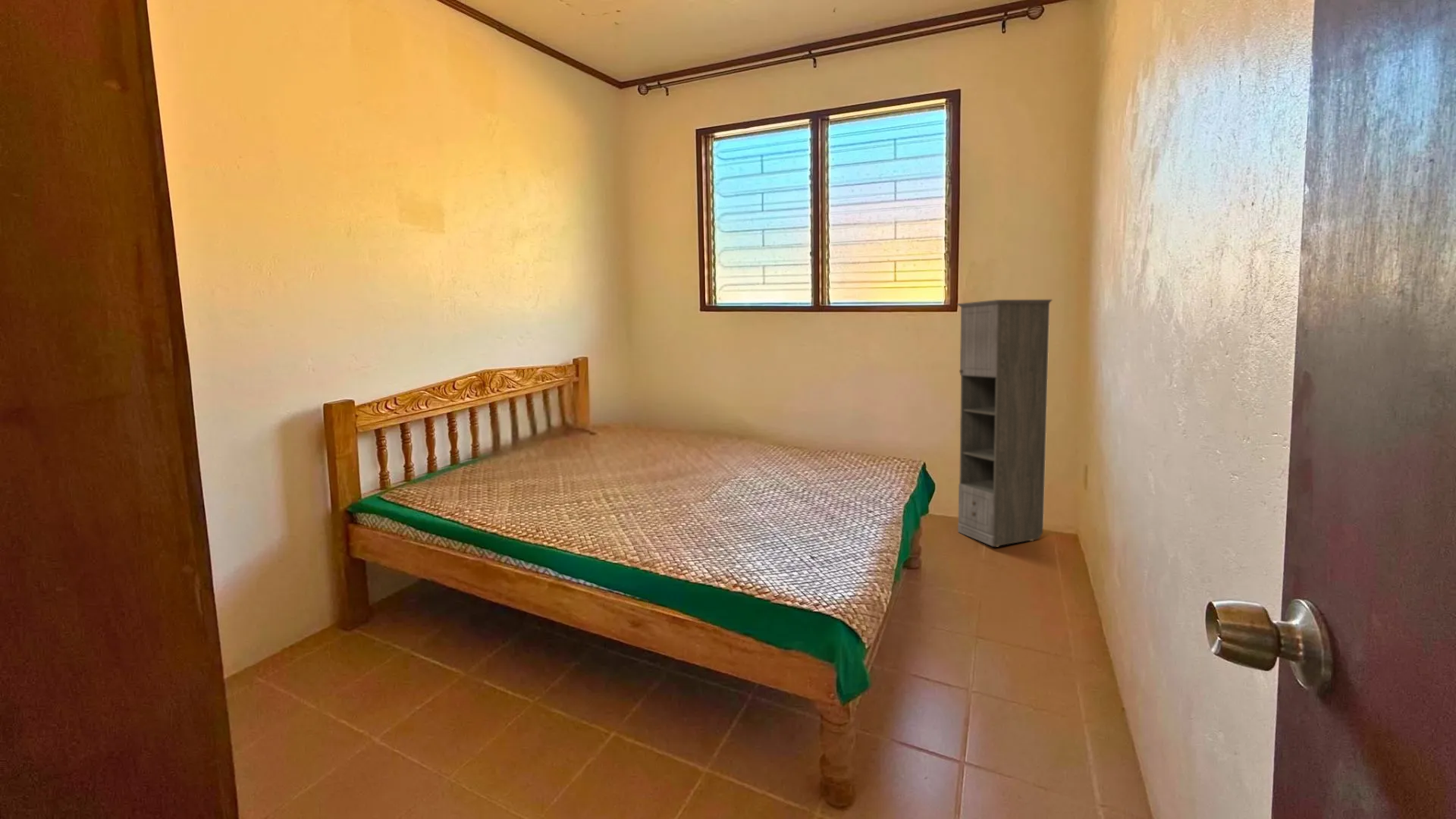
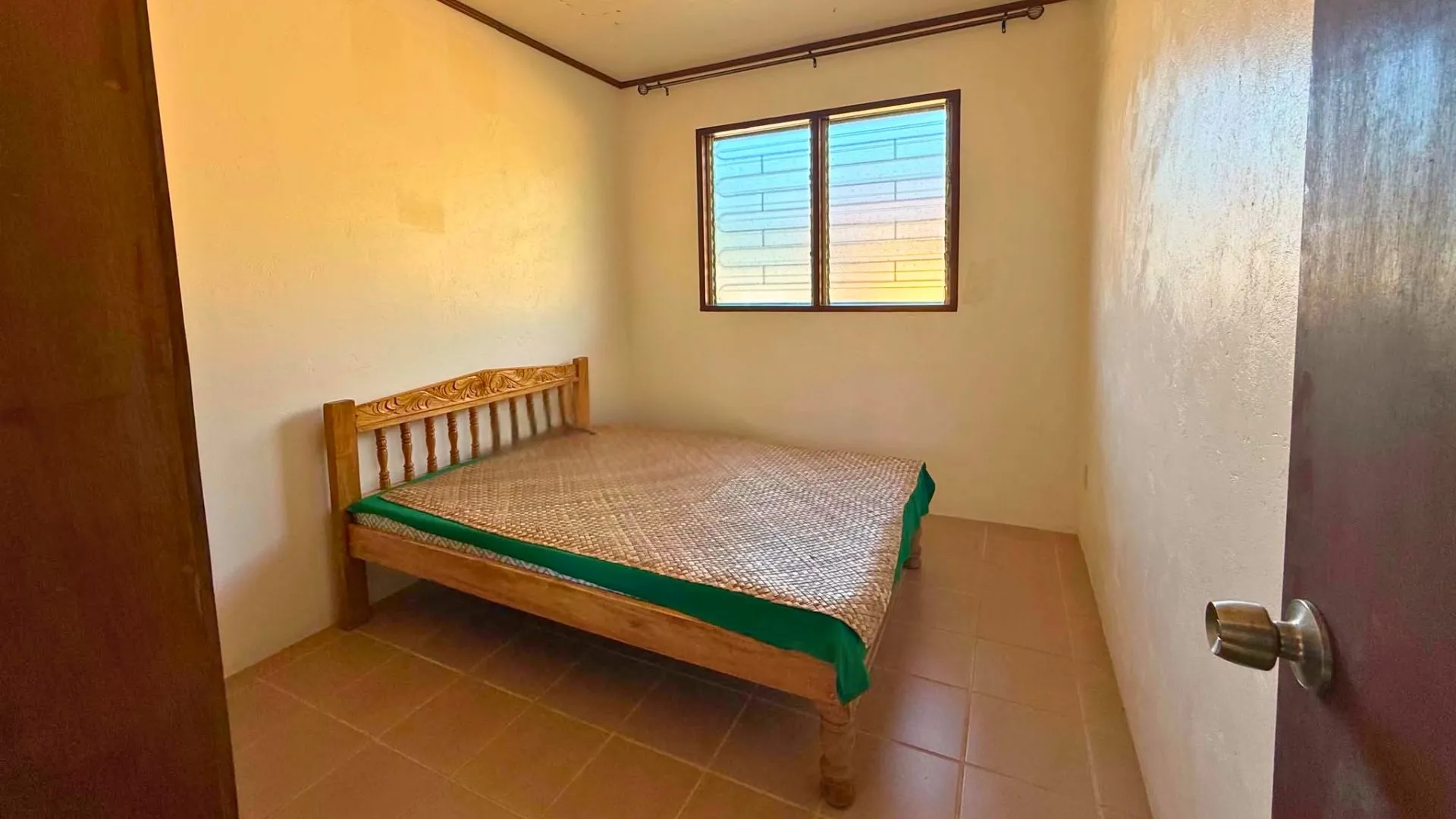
- storage cabinet [956,299,1053,548]
